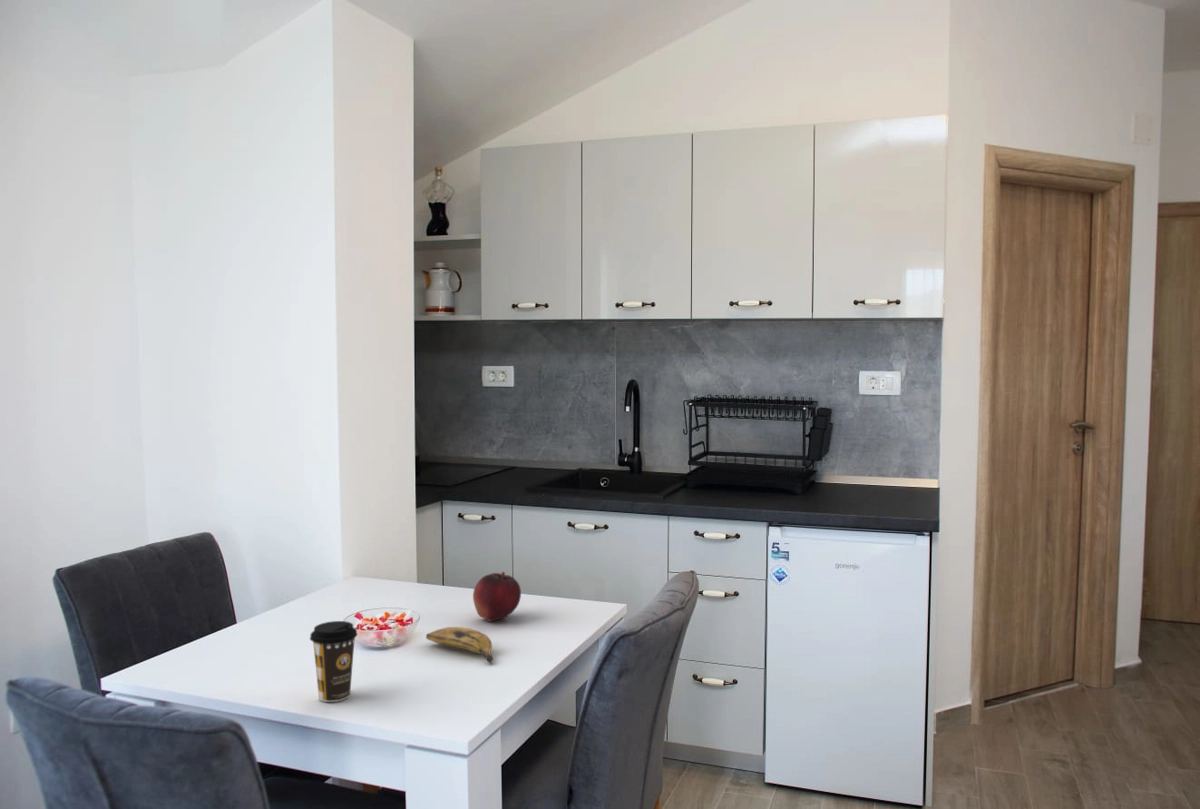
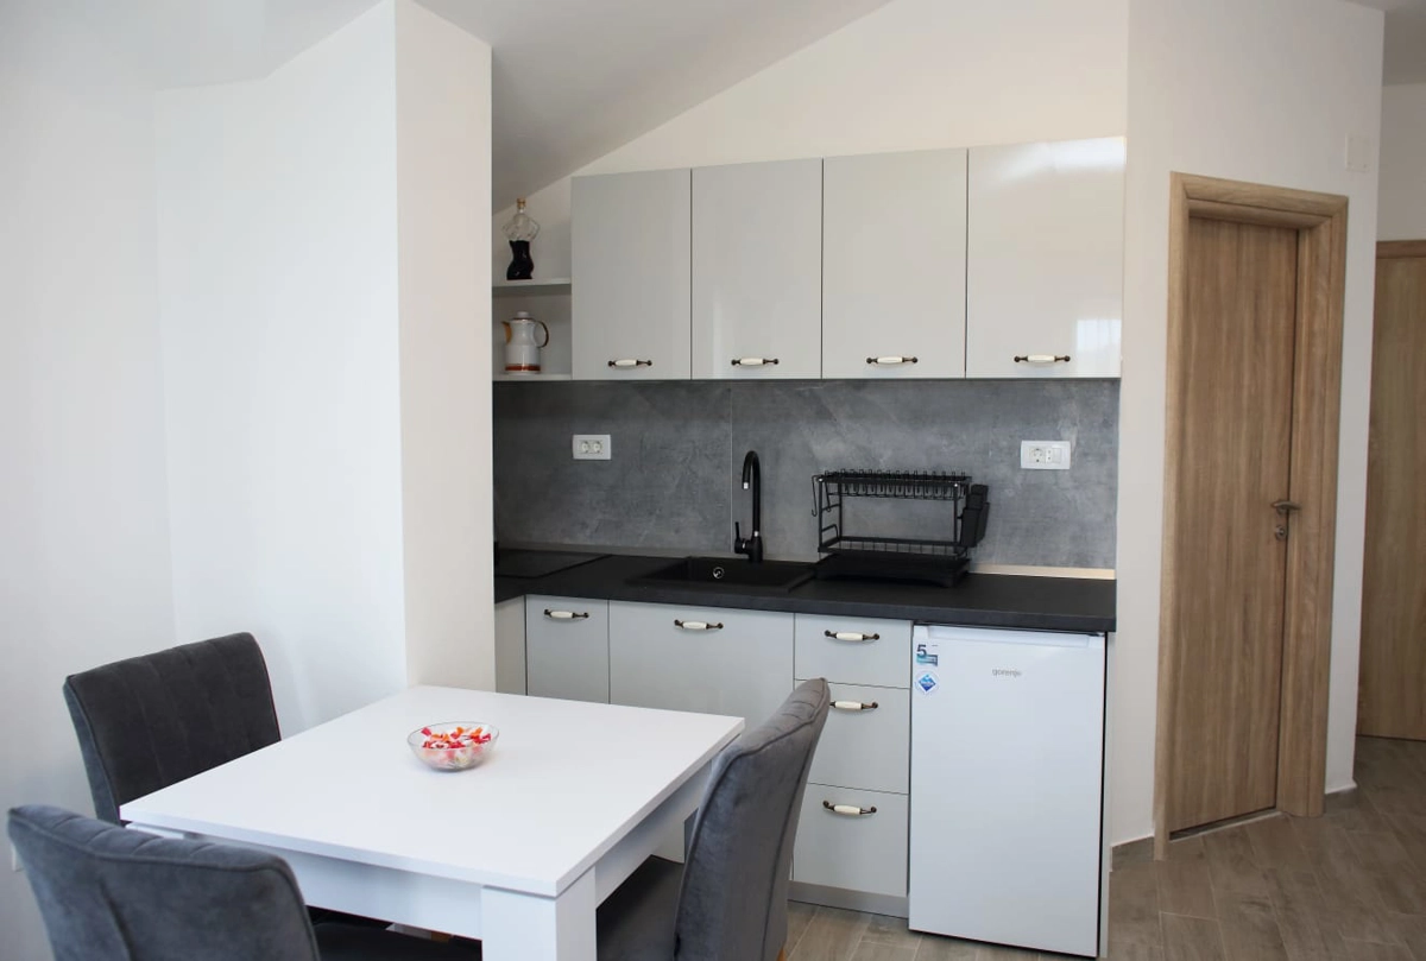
- coffee cup [309,620,358,703]
- fruit [472,571,522,623]
- banana [425,626,494,664]
